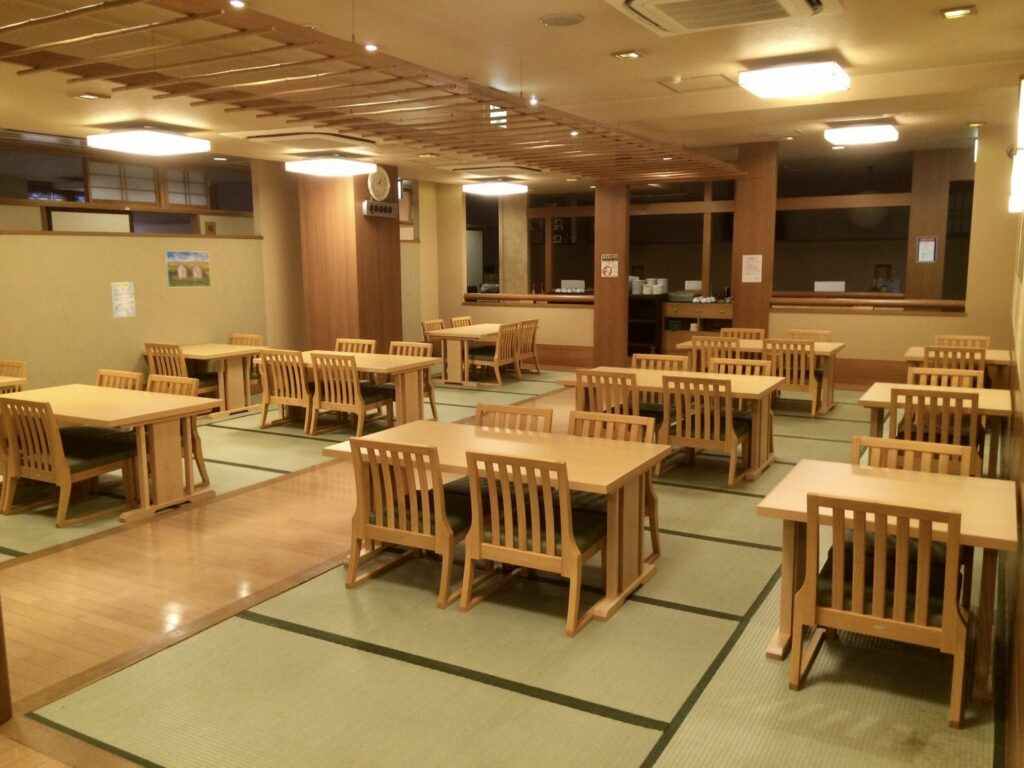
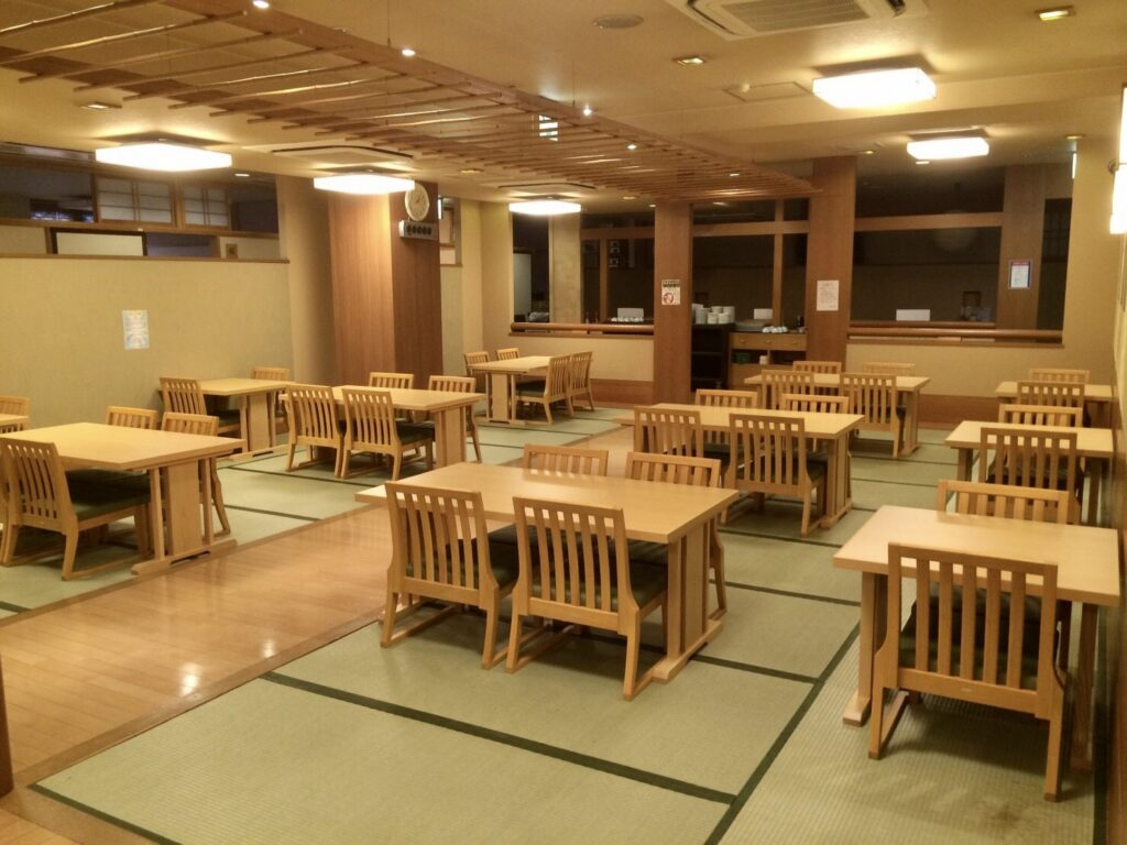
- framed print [163,250,212,288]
